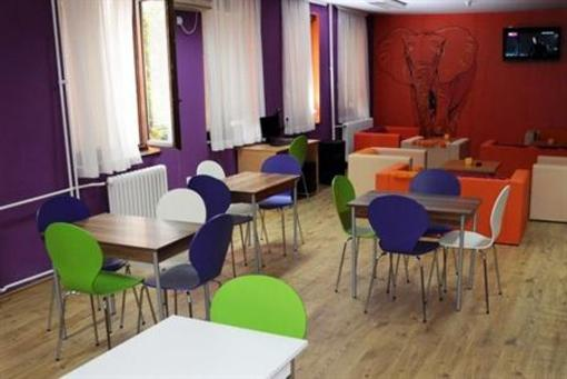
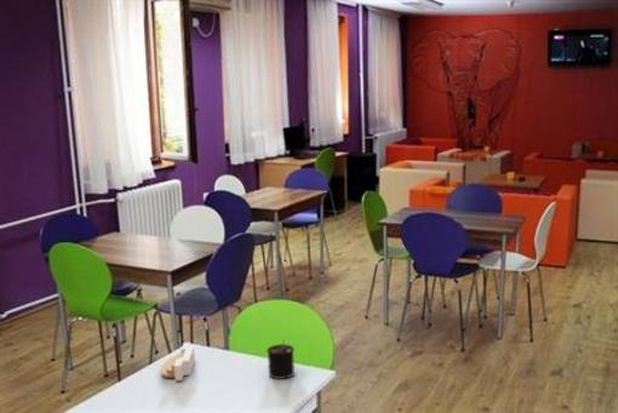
+ candle [265,339,296,380]
+ architectural model [160,342,196,382]
